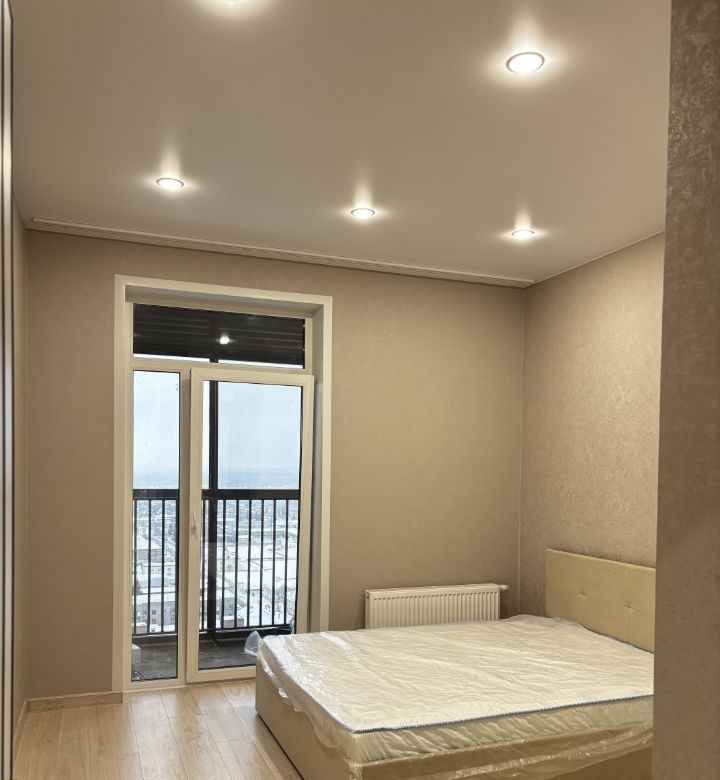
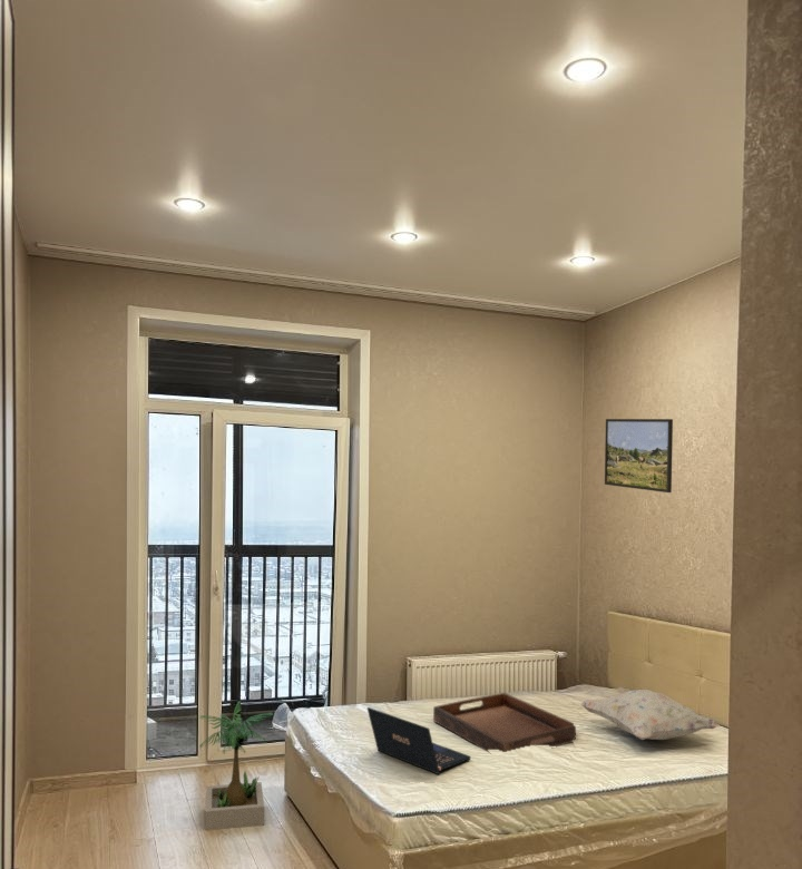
+ serving tray [432,692,577,754]
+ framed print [604,418,674,494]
+ decorative pillow [580,689,721,741]
+ laptop [366,706,472,775]
+ potted plant [198,701,274,831]
